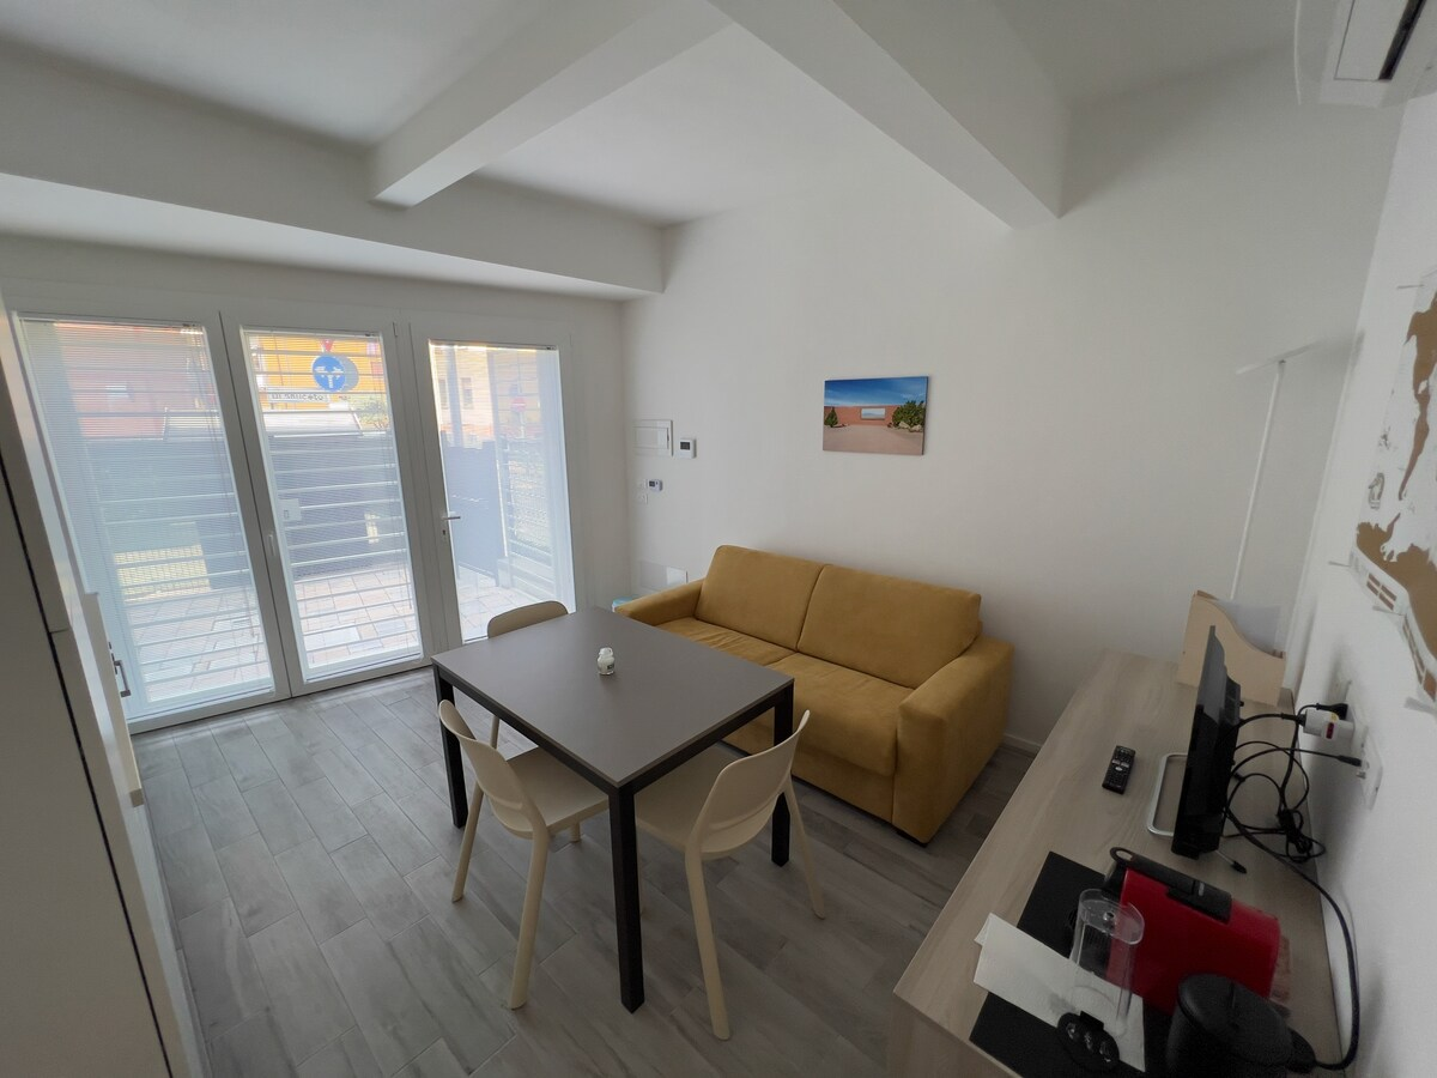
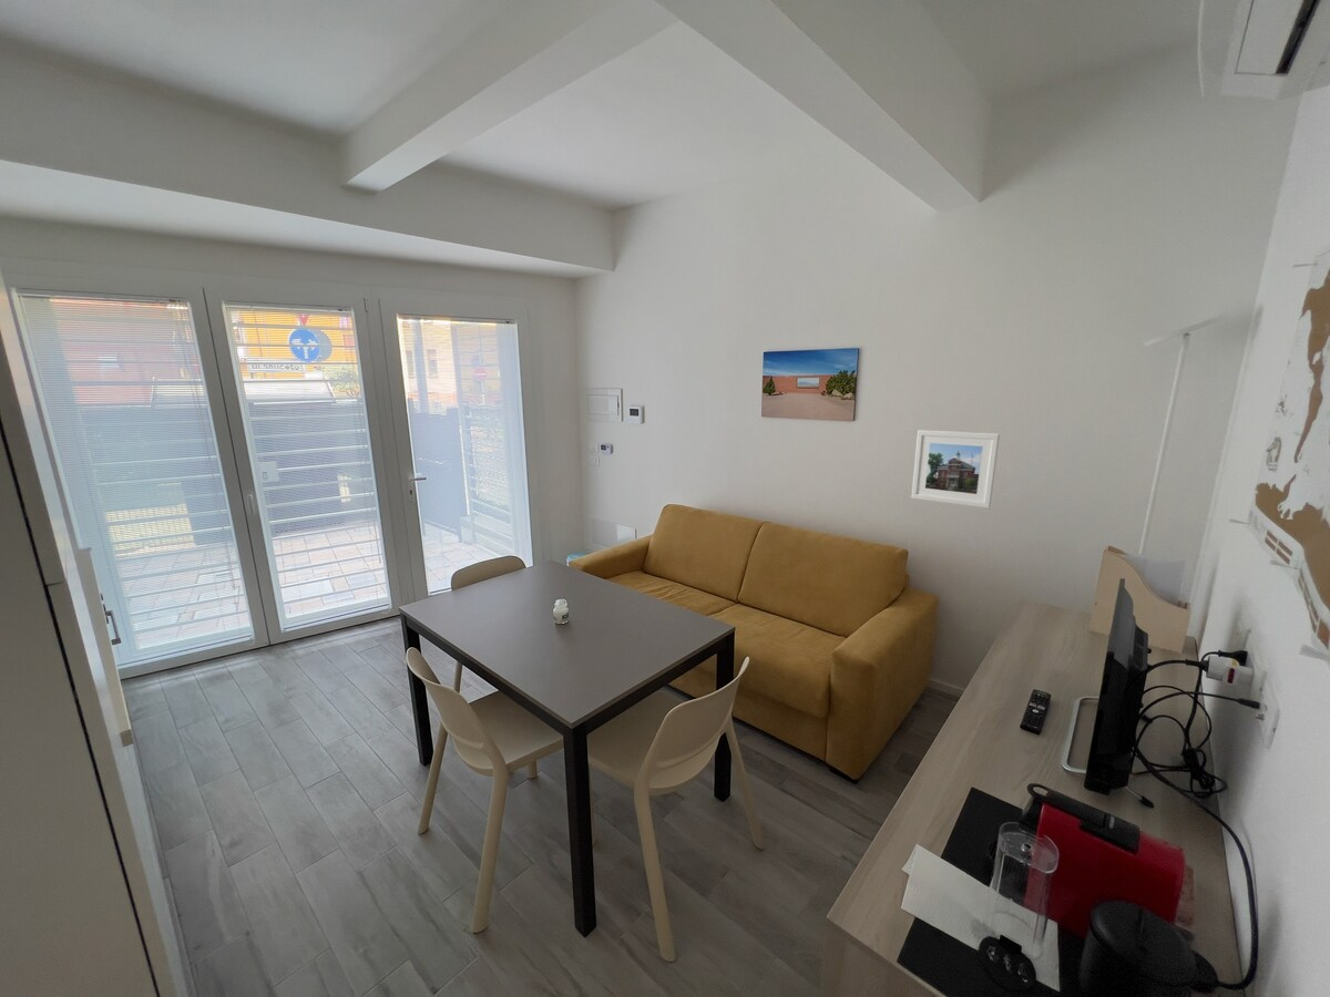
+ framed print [910,429,1001,510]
